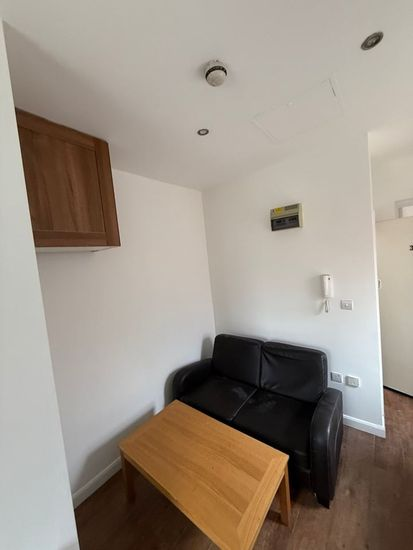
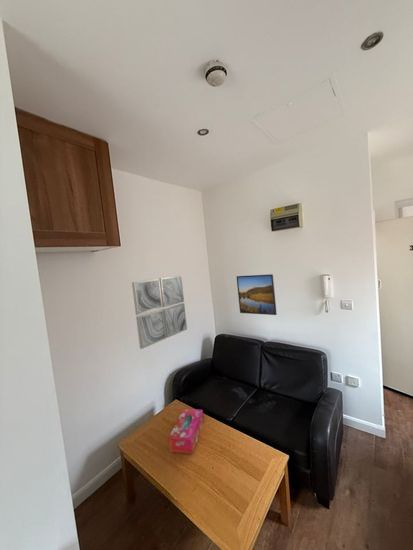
+ tissue box [168,408,205,455]
+ wall art [131,274,188,350]
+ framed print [236,273,278,316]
